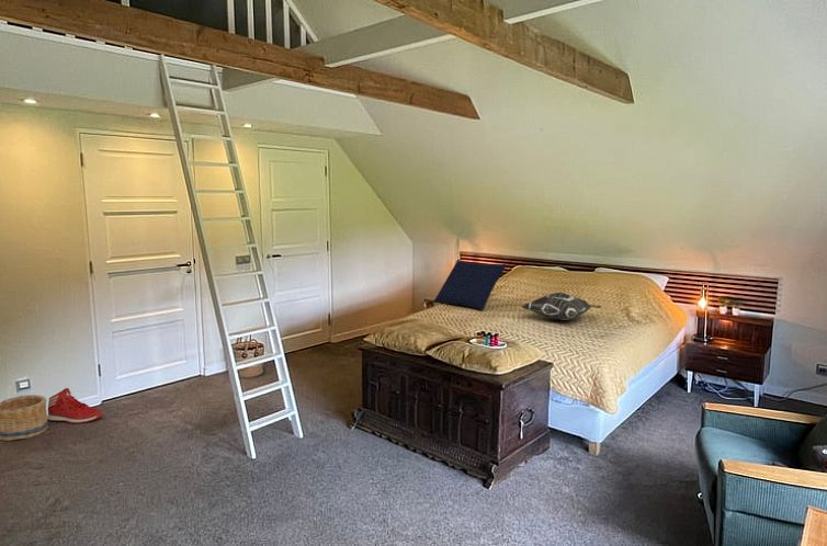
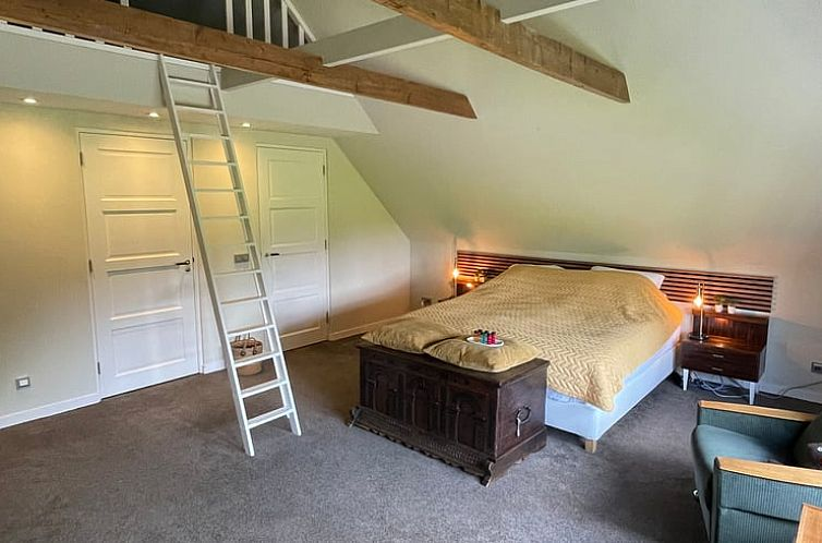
- sneaker [47,387,103,424]
- decorative pillow [520,292,602,321]
- basket [0,394,49,442]
- cushion [432,259,507,311]
